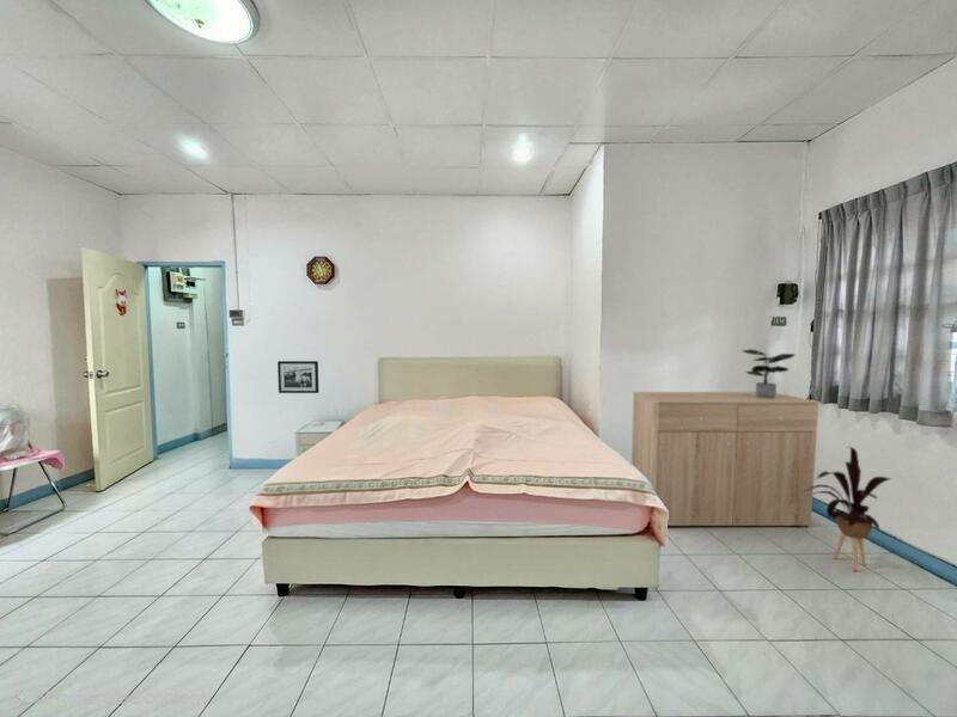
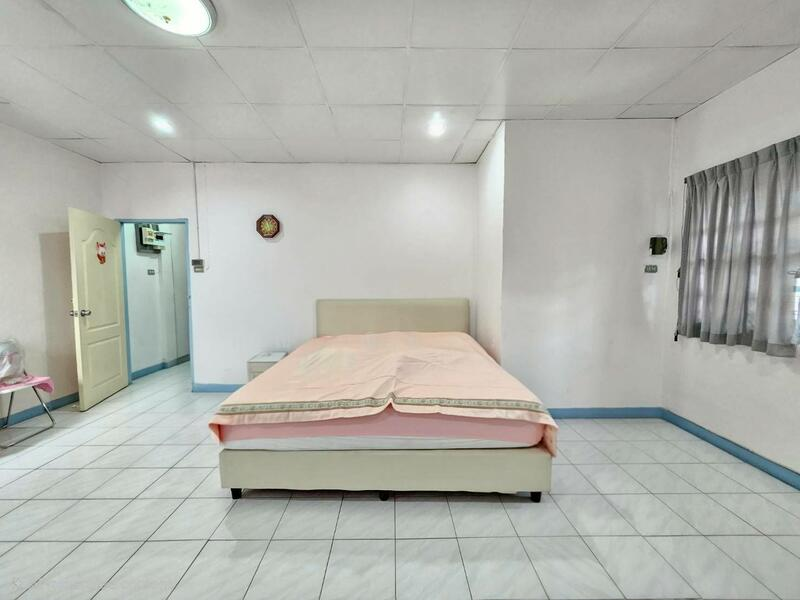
- house plant [801,446,892,572]
- potted plant [740,348,796,398]
- picture frame [276,360,319,394]
- dresser [630,391,819,527]
